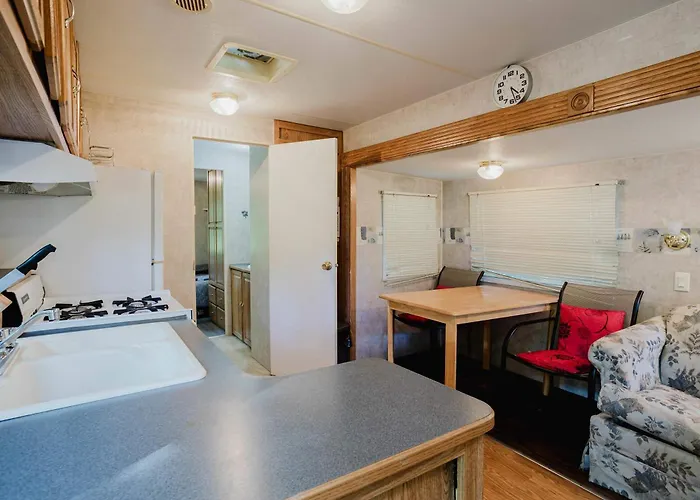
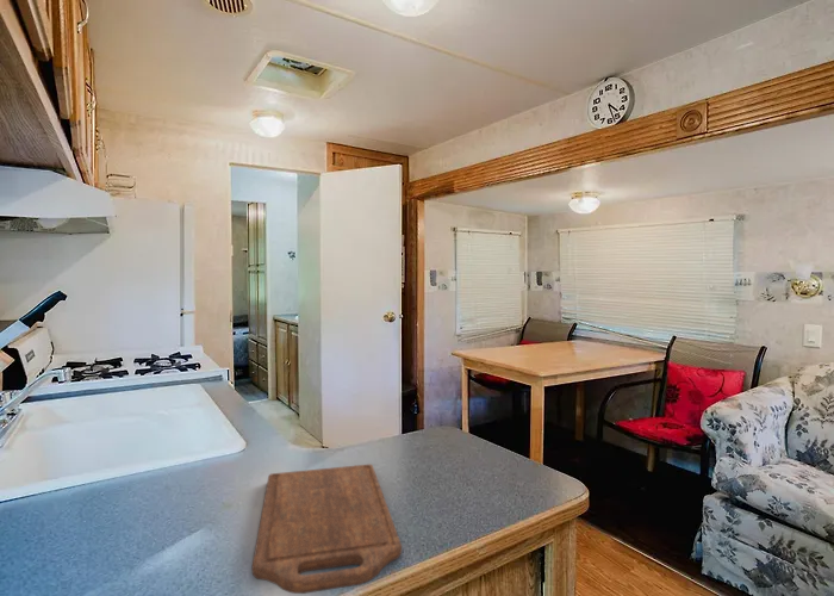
+ cutting board [251,464,403,595]
